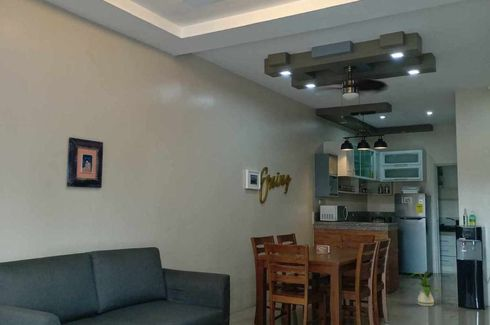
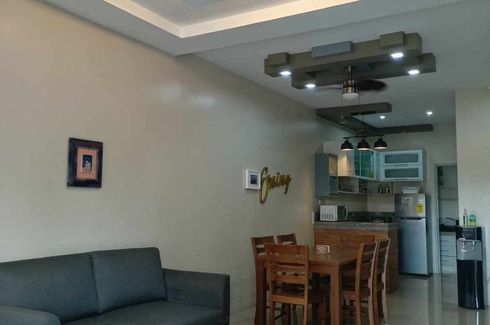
- house plant [410,270,444,307]
